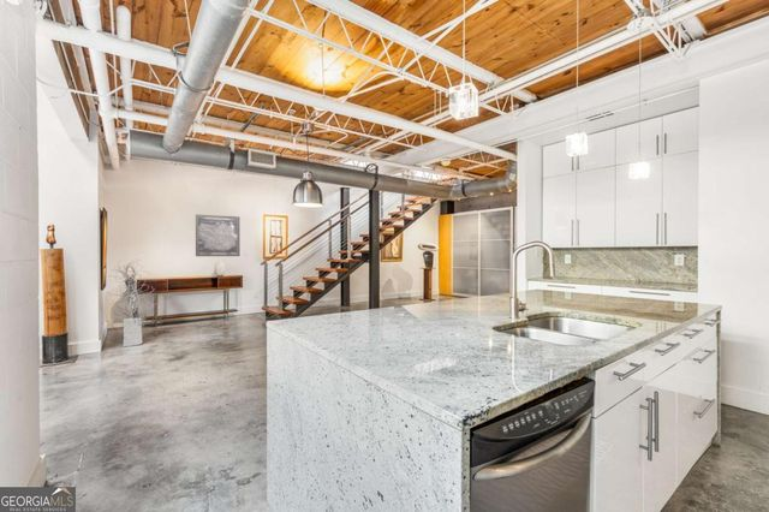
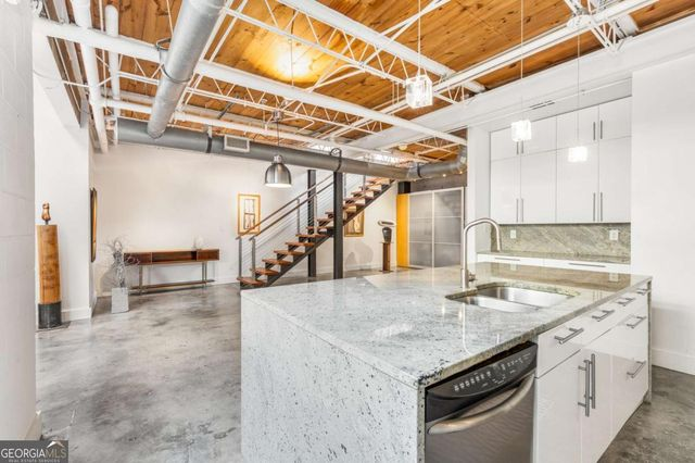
- wall art [195,213,240,257]
